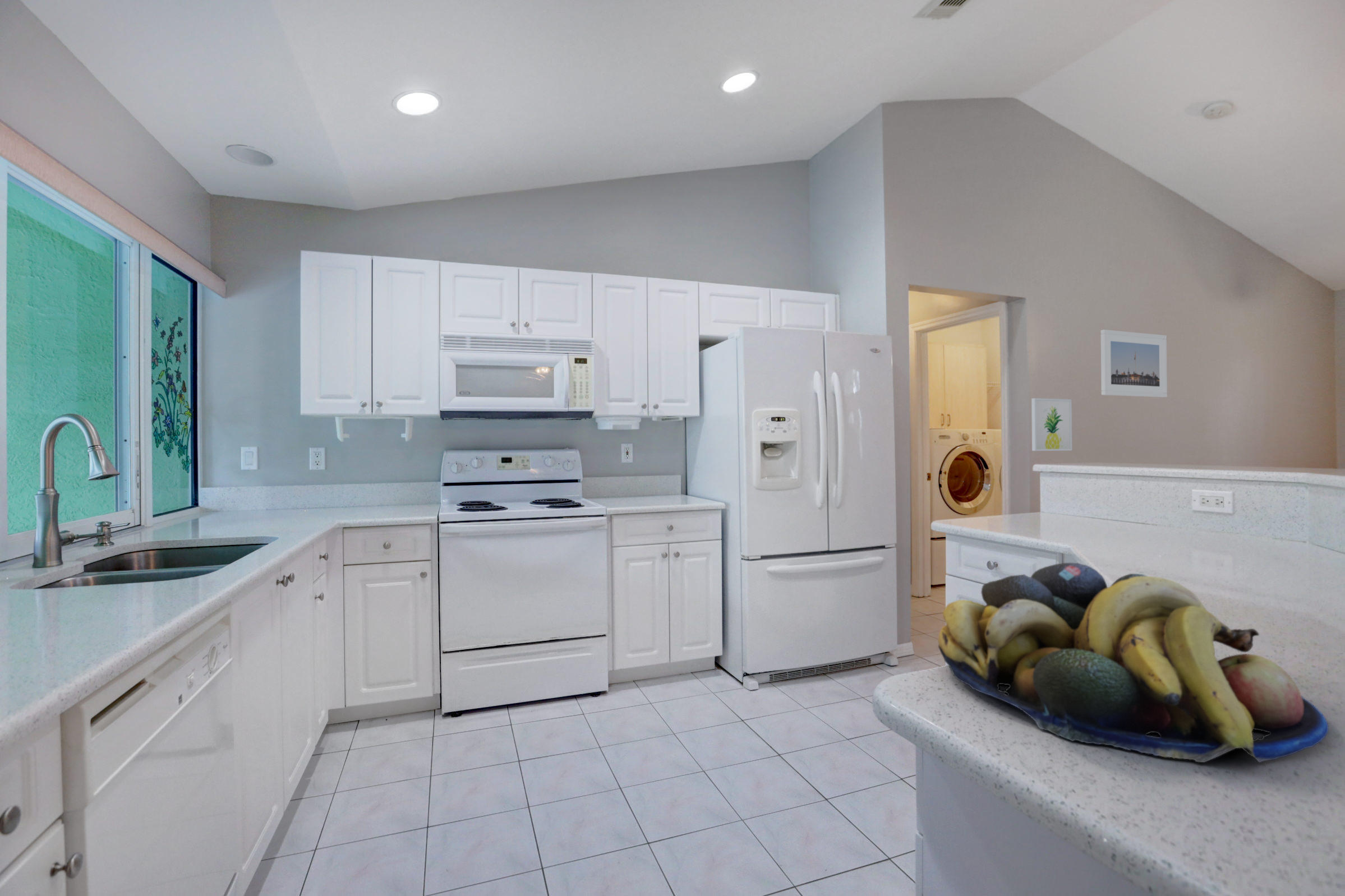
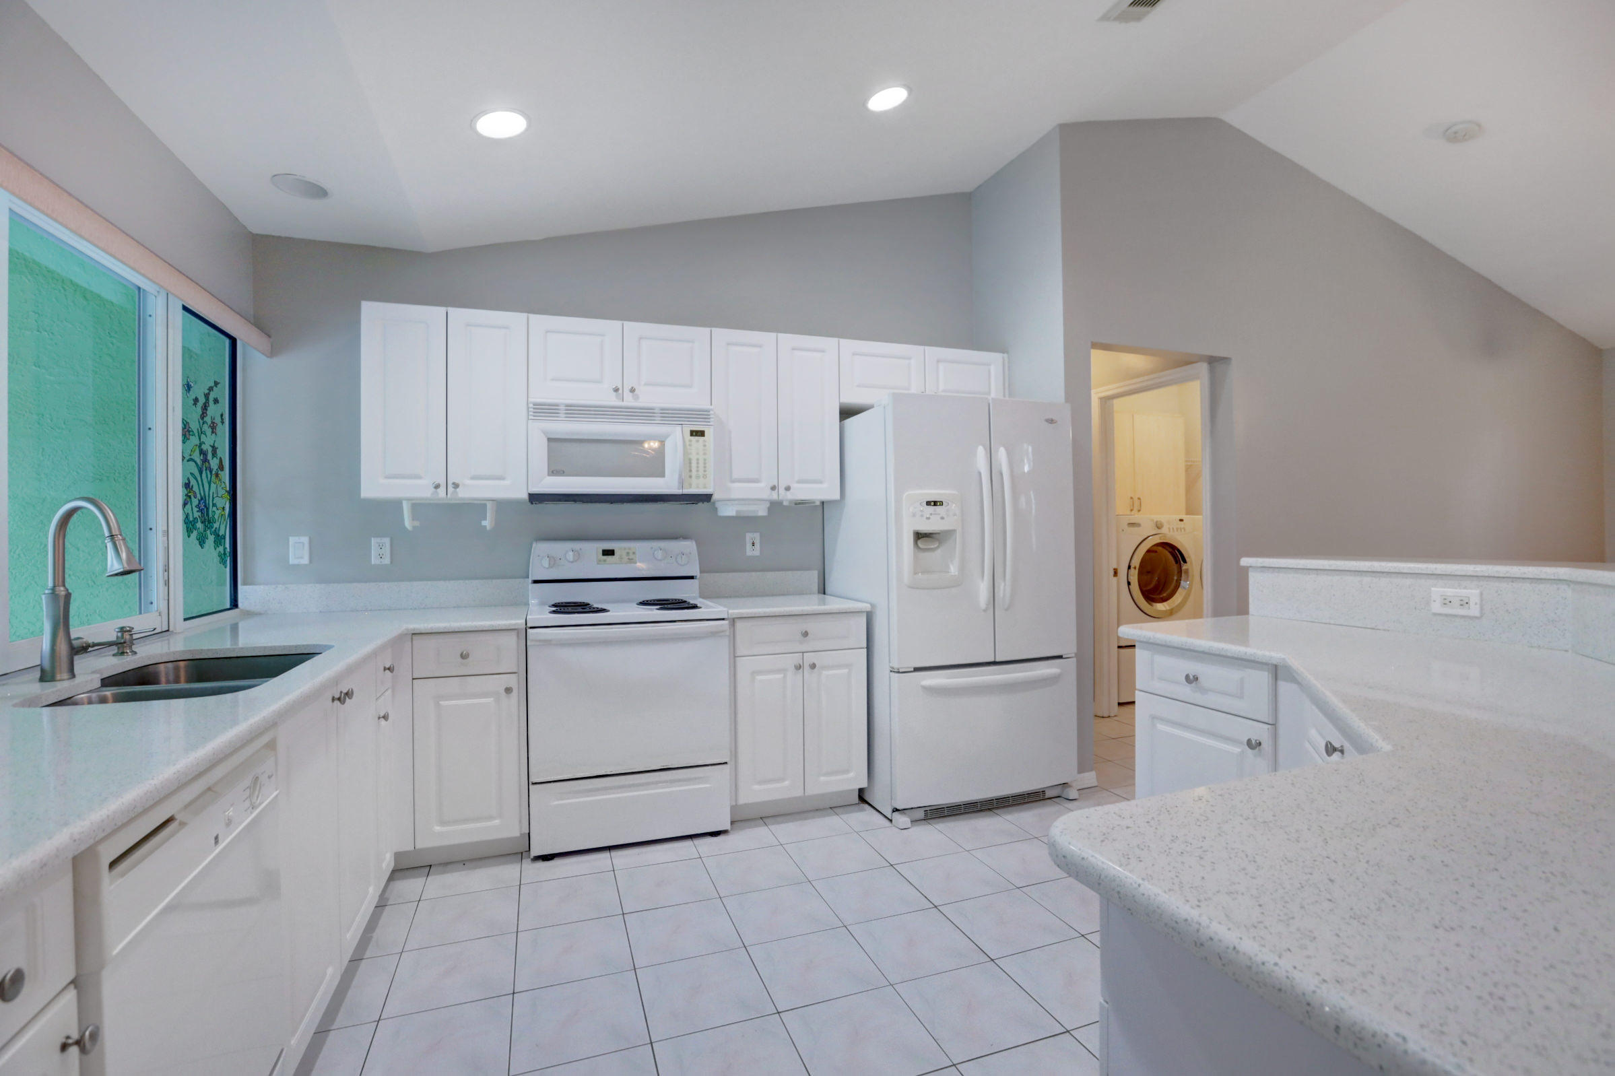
- wall art [1031,398,1072,451]
- fruit bowl [937,562,1329,763]
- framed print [1100,329,1168,398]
